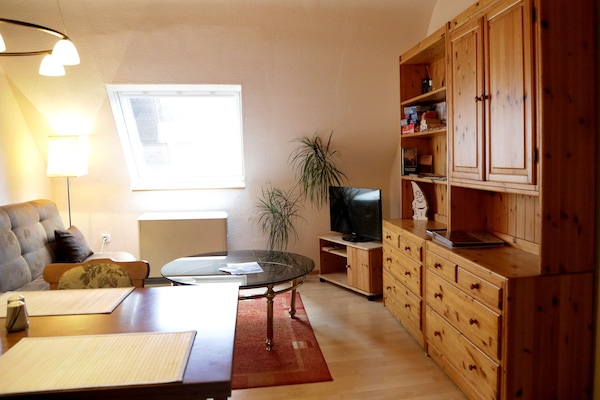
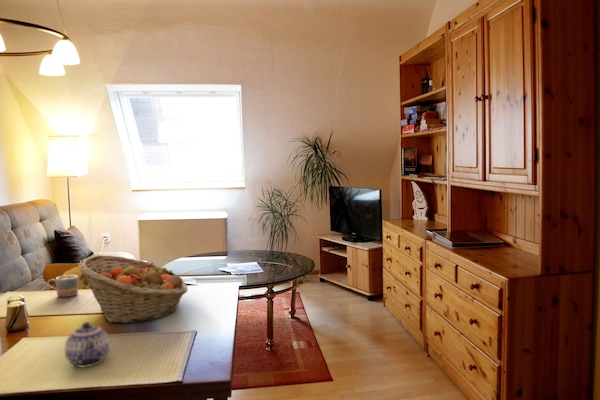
+ mug [46,274,79,298]
+ fruit basket [77,254,189,324]
+ teapot [64,321,111,368]
